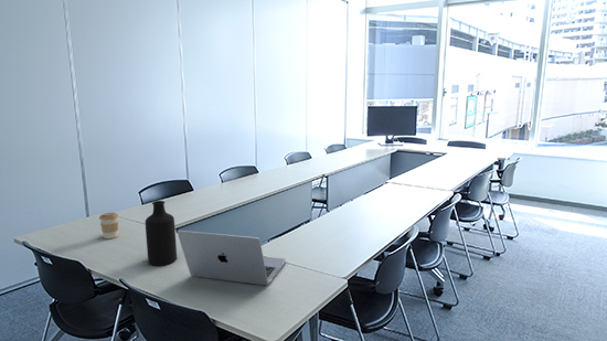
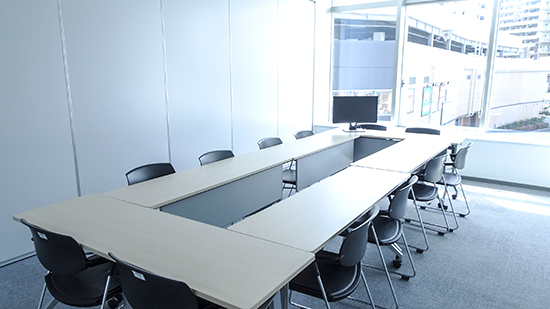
- coffee cup [98,212,119,239]
- laptop [177,230,287,286]
- bottle [145,200,178,267]
